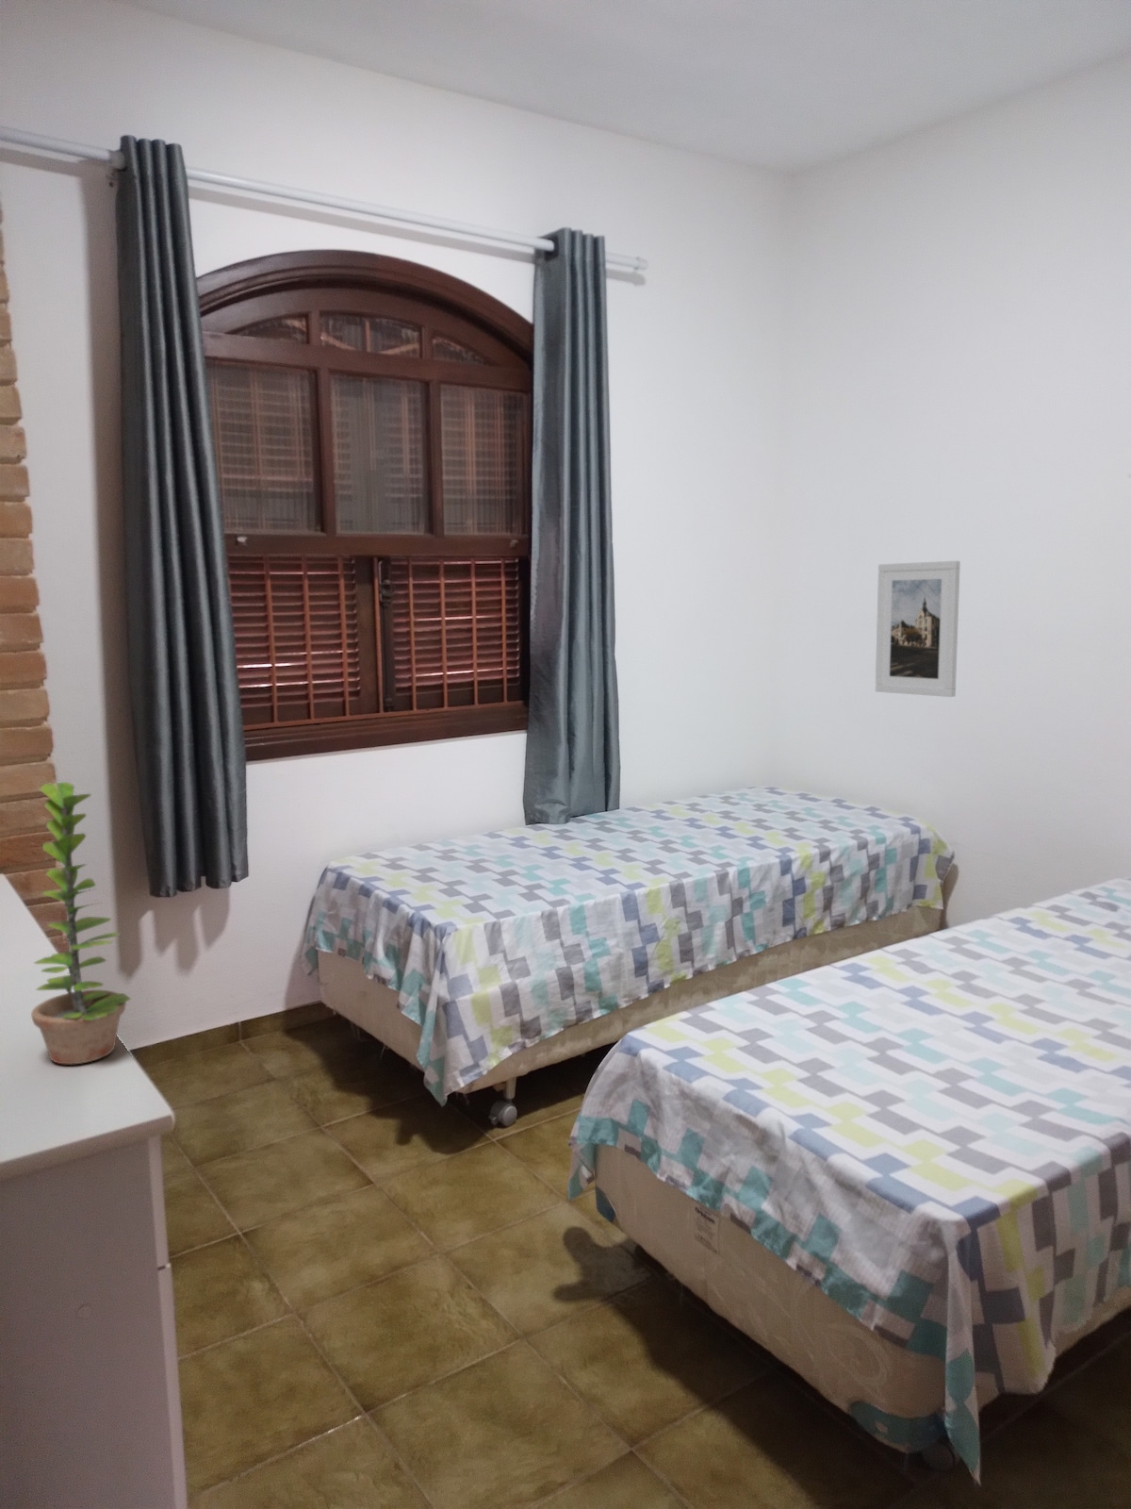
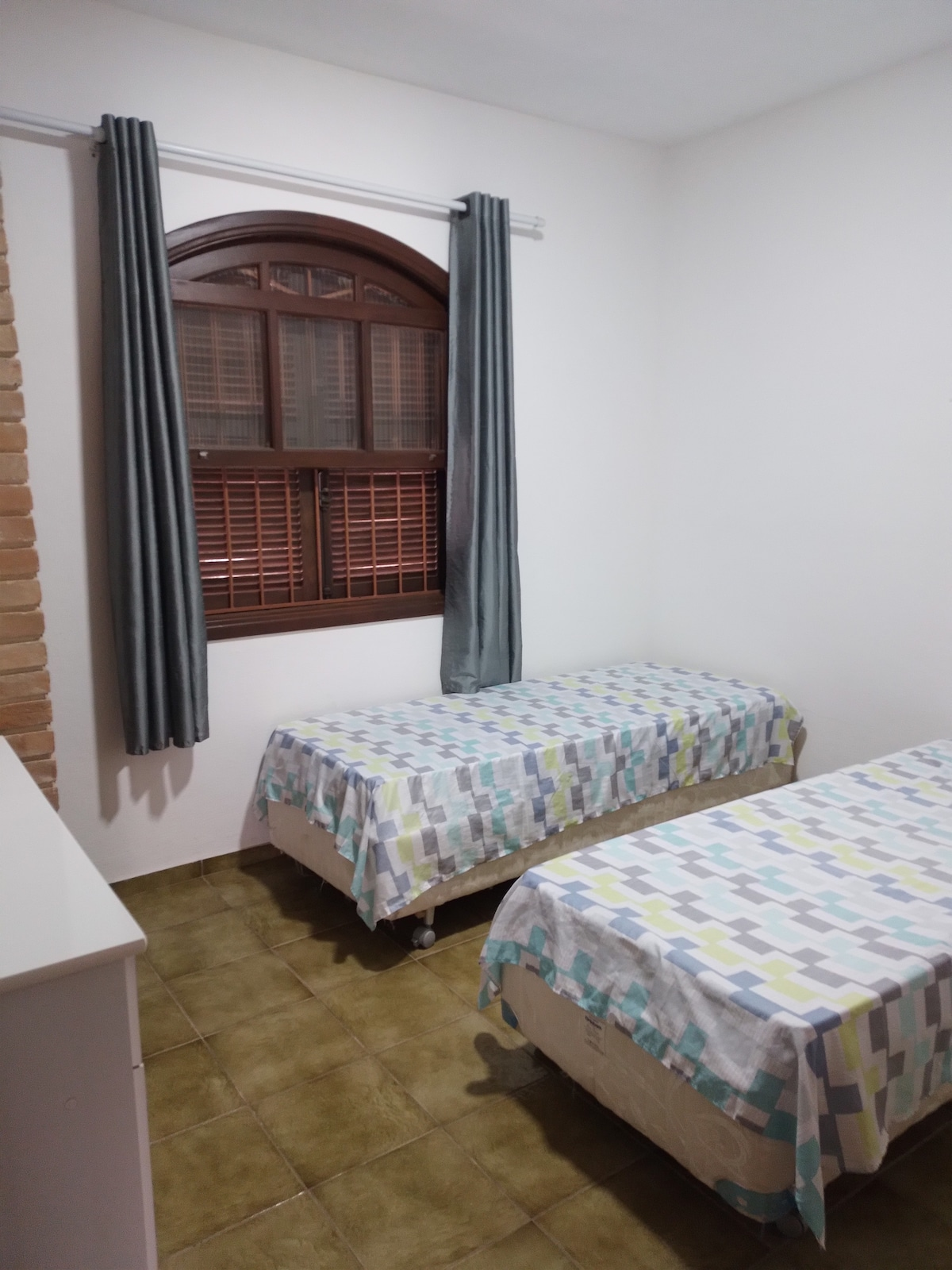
- plant [30,781,132,1066]
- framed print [874,560,961,697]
